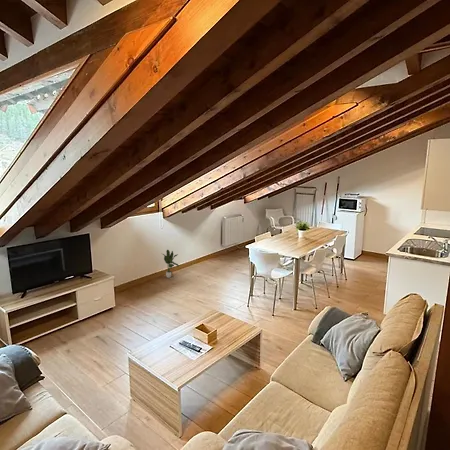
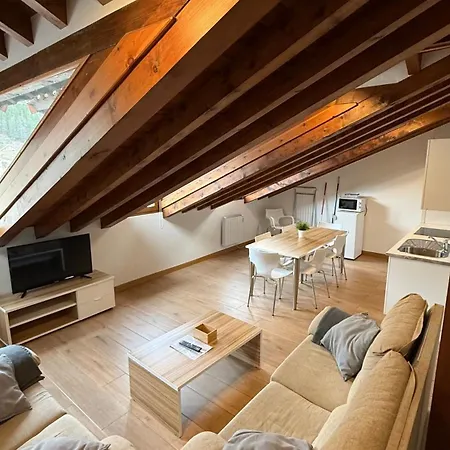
- potted plant [162,249,180,279]
